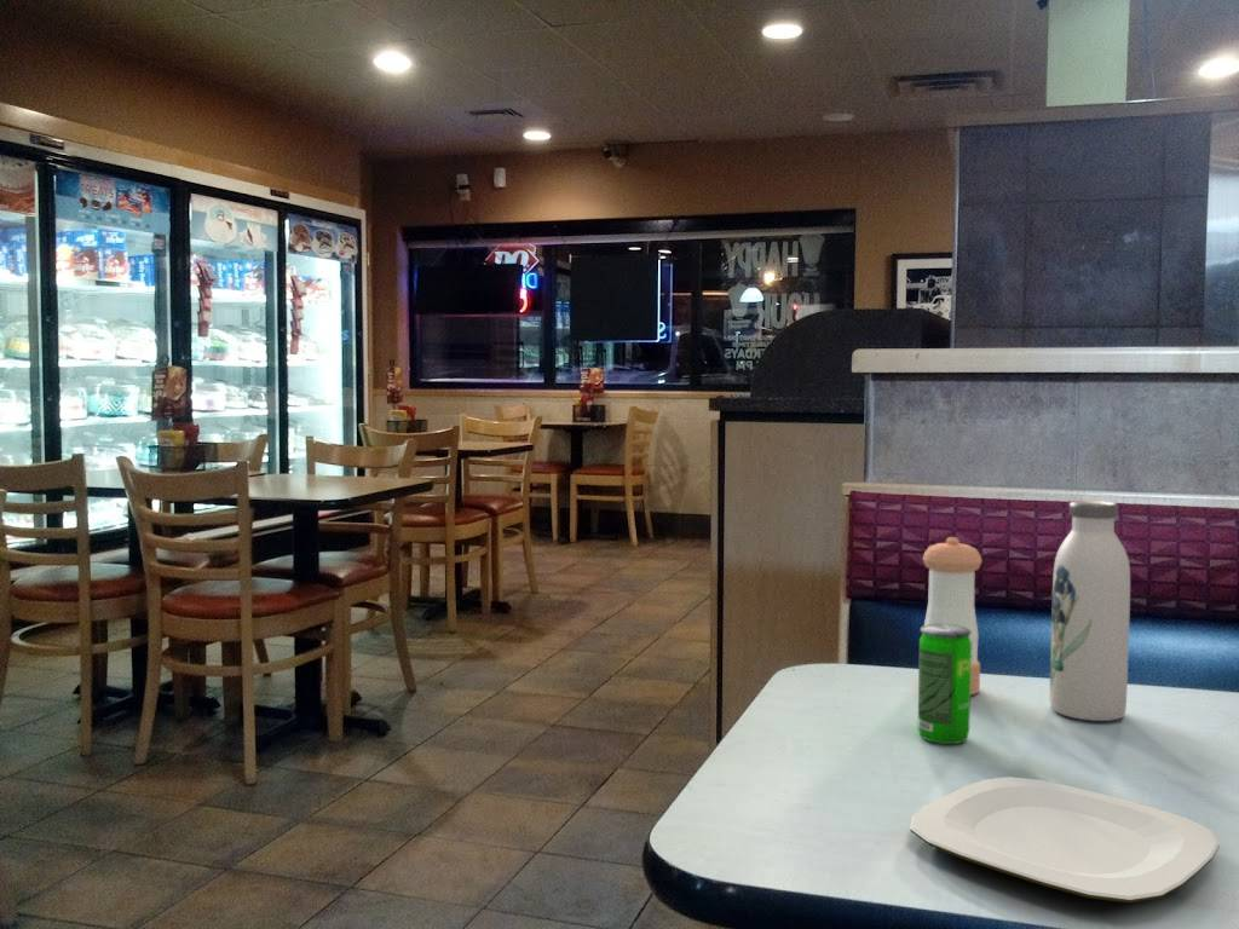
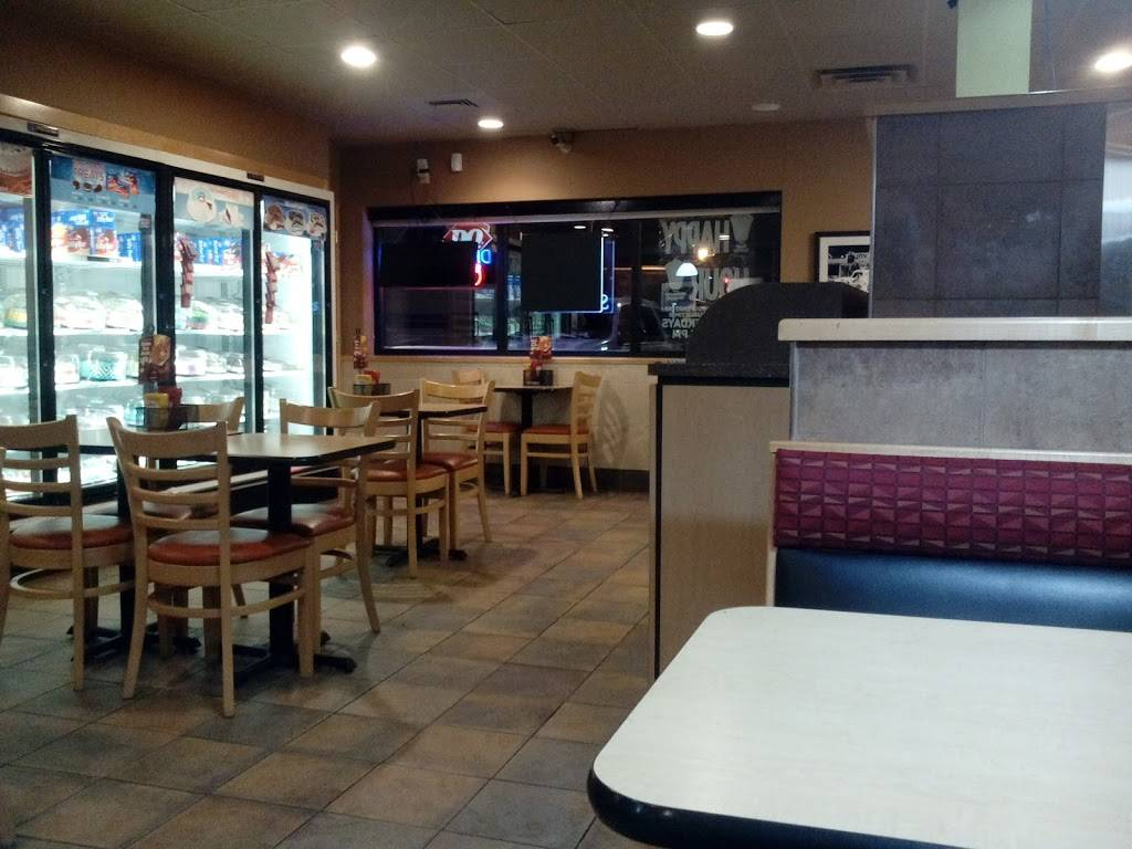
- water bottle [1049,500,1131,722]
- pepper shaker [922,536,982,696]
- plate [909,775,1221,904]
- beverage can [917,624,972,745]
